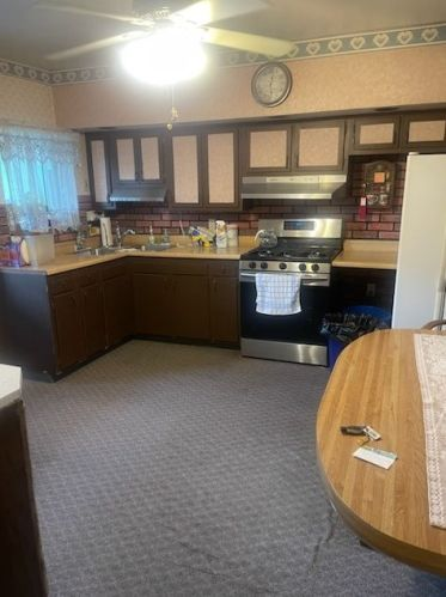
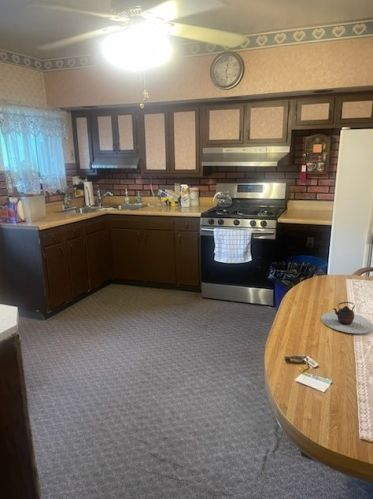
+ teapot [320,301,373,334]
